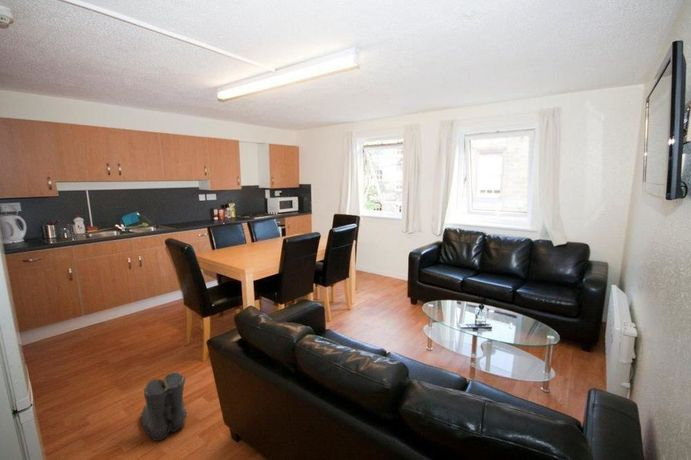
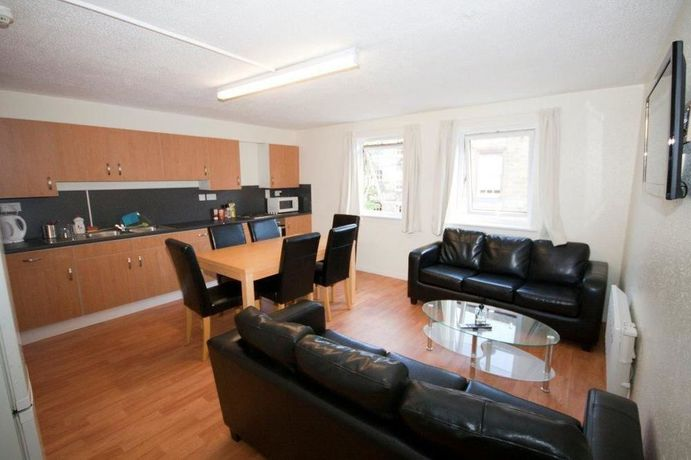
- boots [139,371,188,443]
